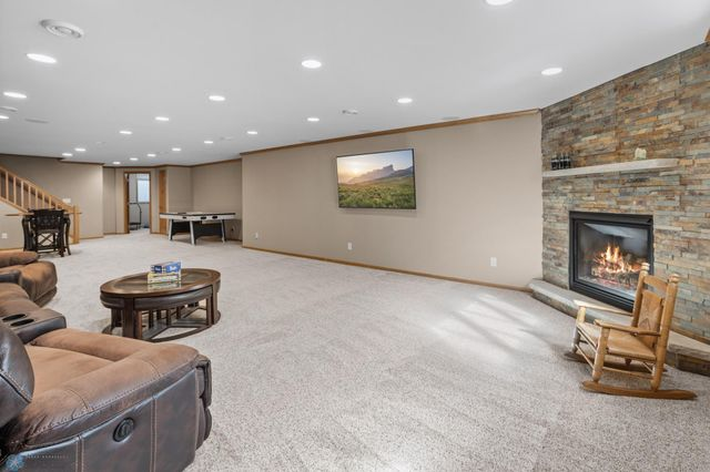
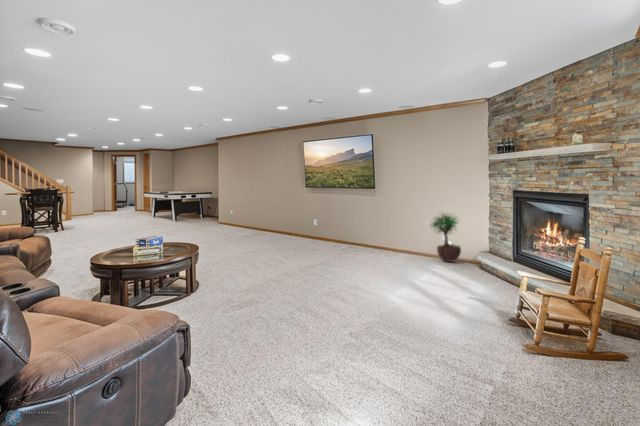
+ potted tree [428,211,462,263]
